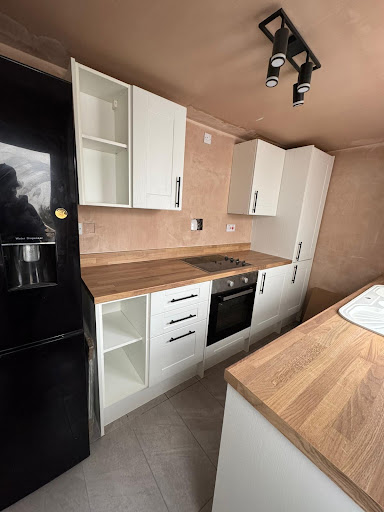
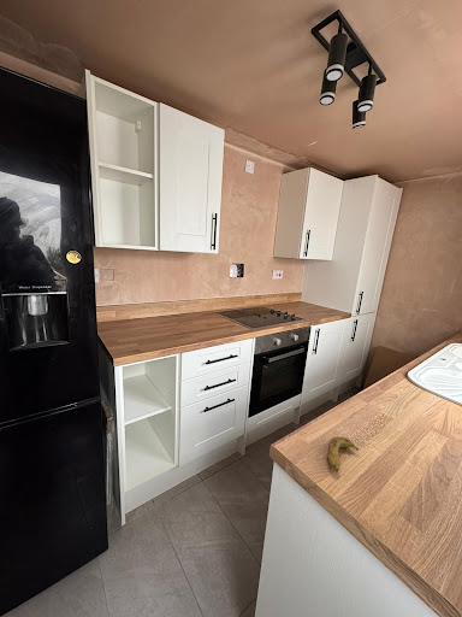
+ banana [327,436,360,474]
